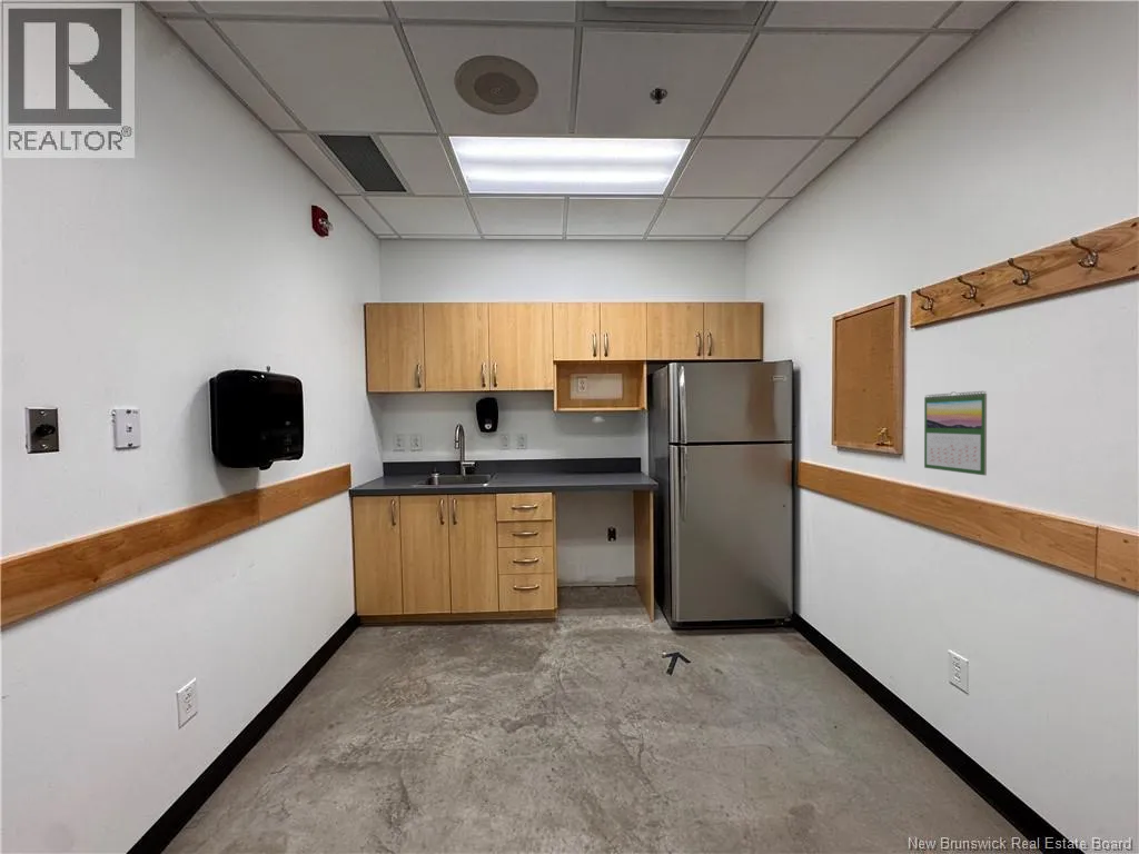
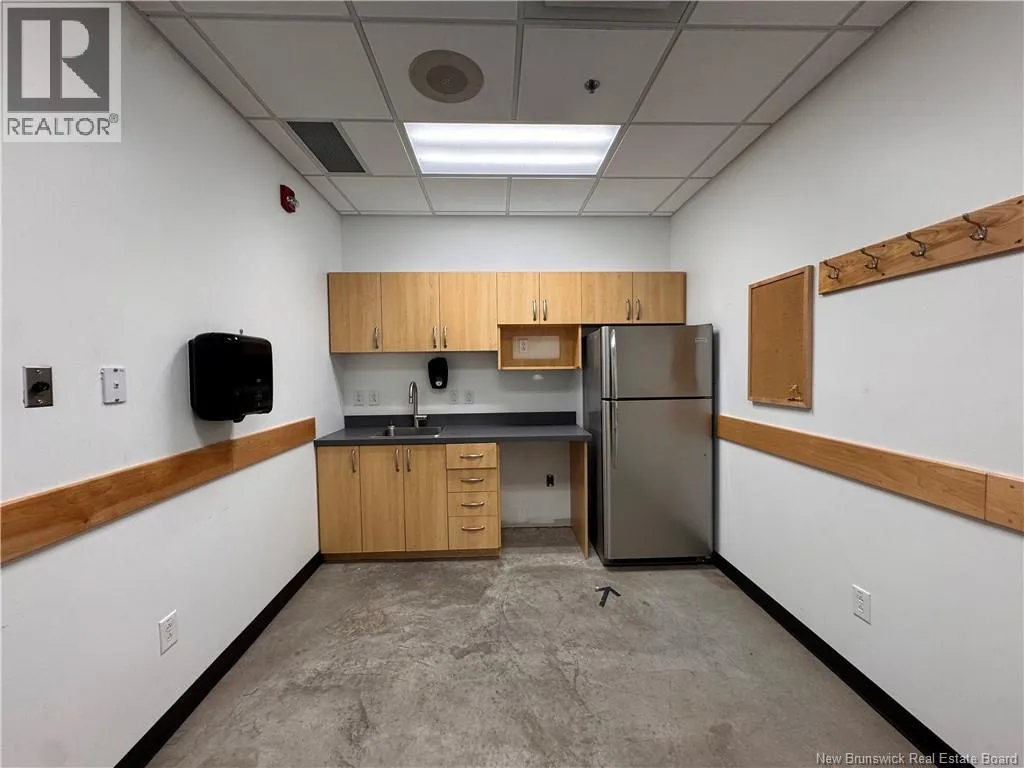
- calendar [923,390,988,476]
